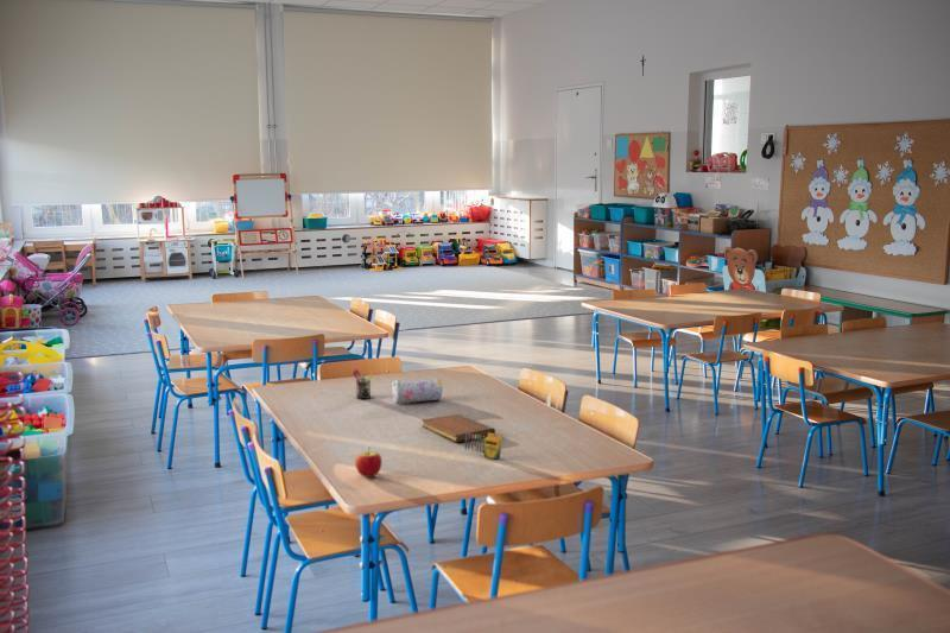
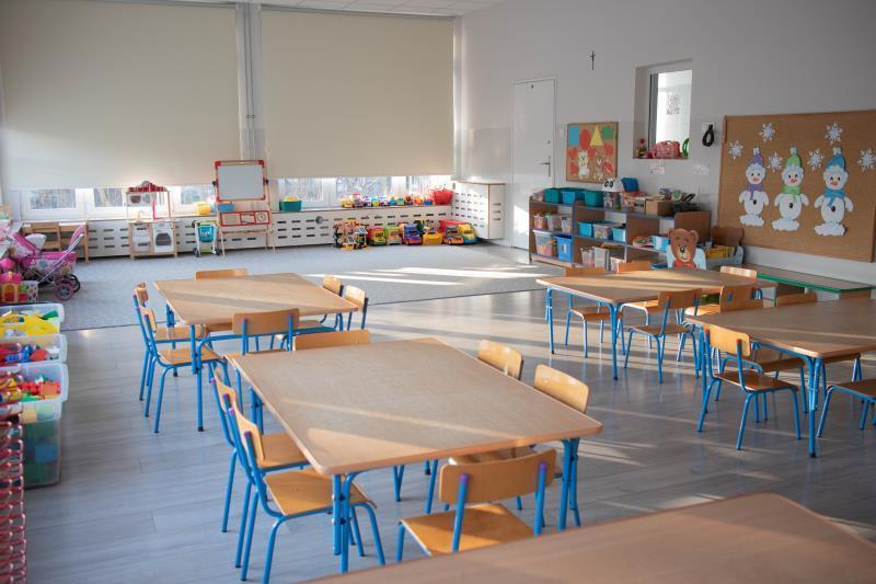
- crayon [464,432,502,461]
- pen holder [352,367,374,400]
- pencil case [391,376,443,404]
- apple [354,445,382,479]
- notebook [422,413,496,443]
